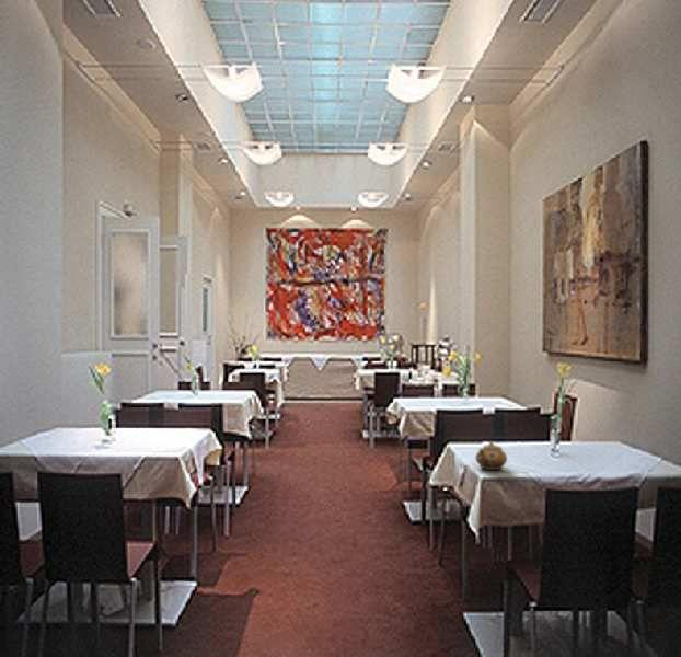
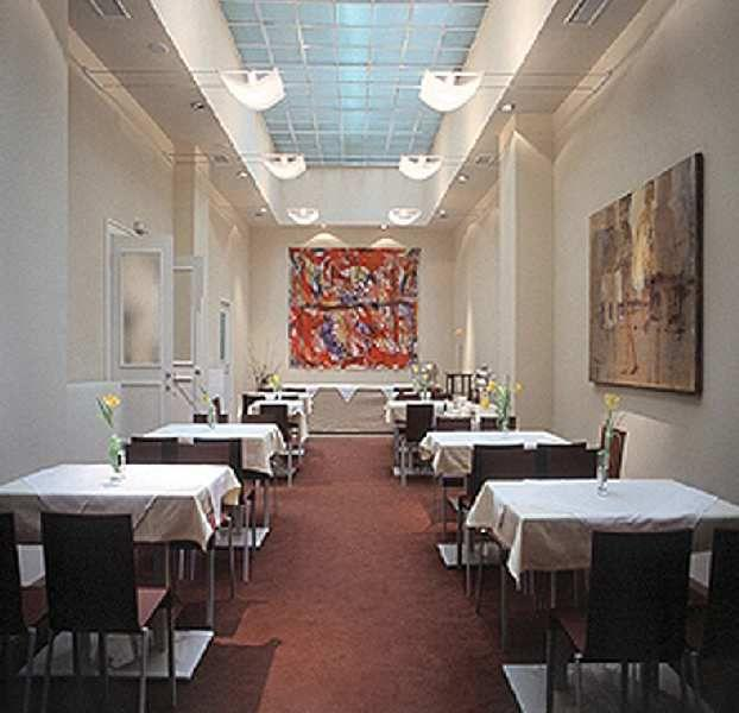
- teapot [474,440,508,471]
